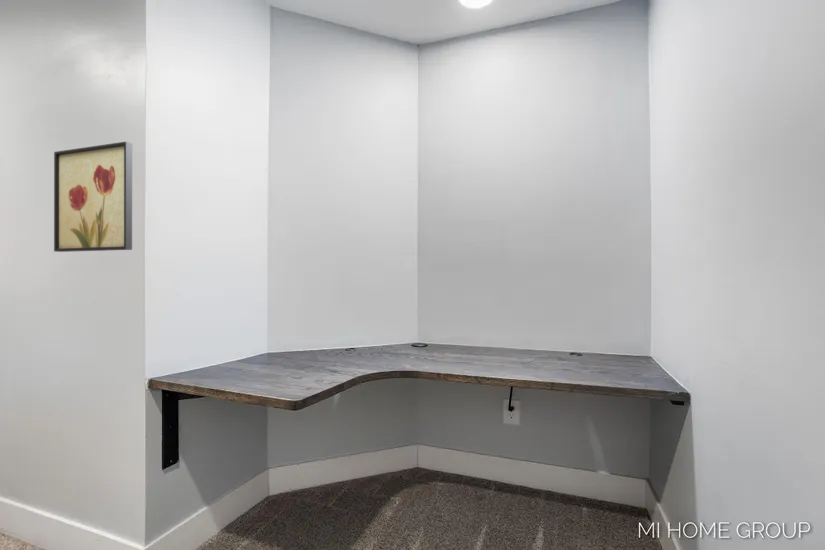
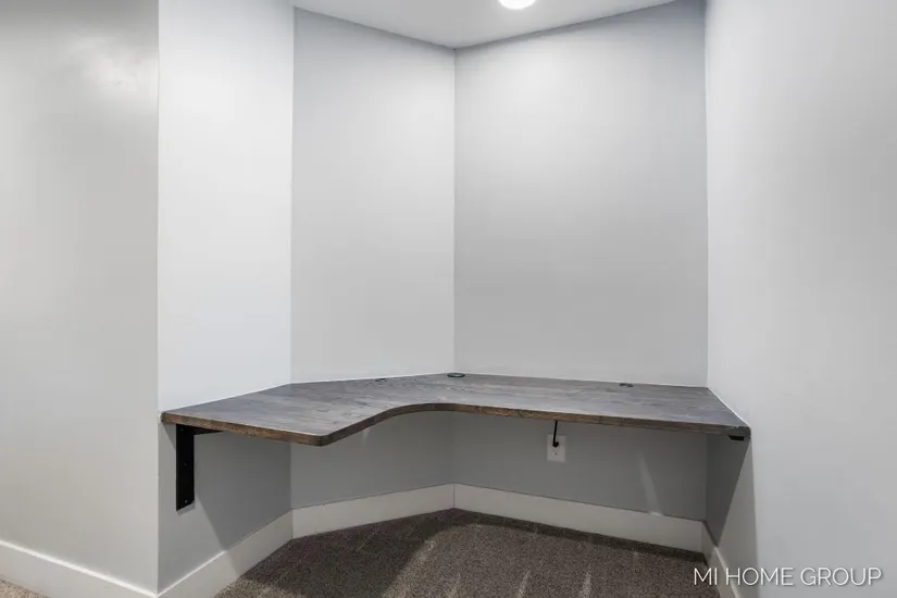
- wall art [53,141,133,253]
